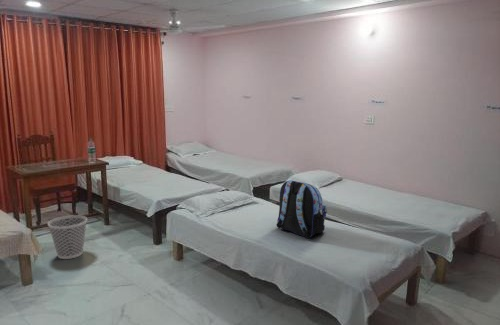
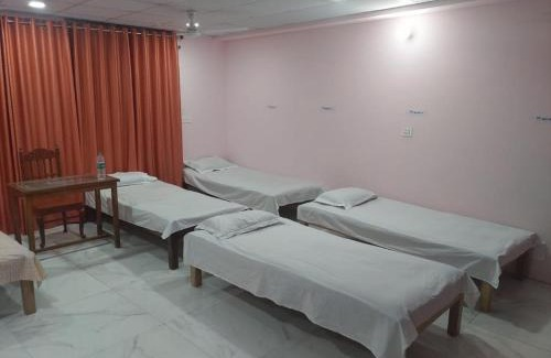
- backpack [275,179,328,240]
- wastebasket [47,214,88,260]
